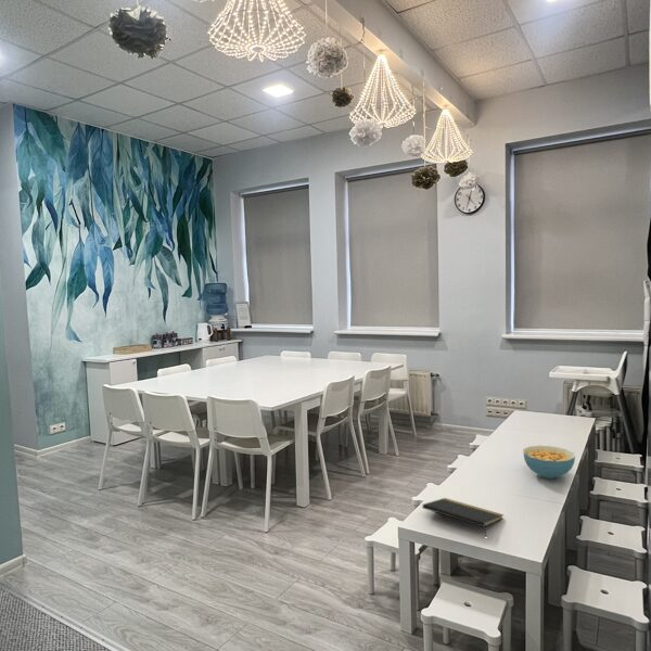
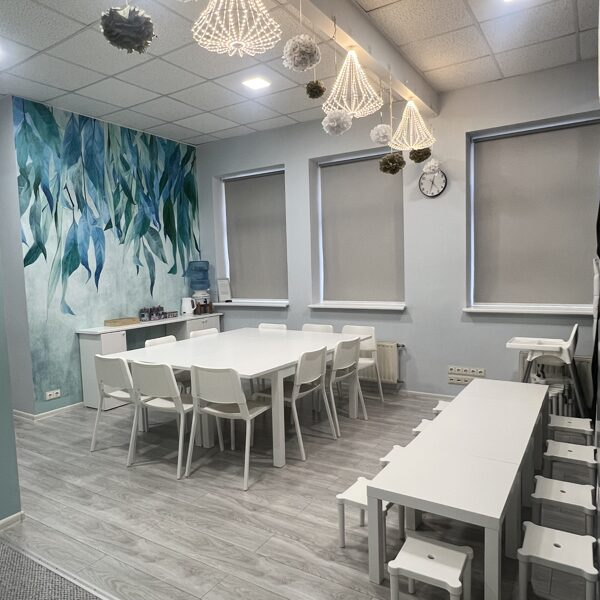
- notepad [421,497,505,536]
- cereal bowl [522,445,576,480]
